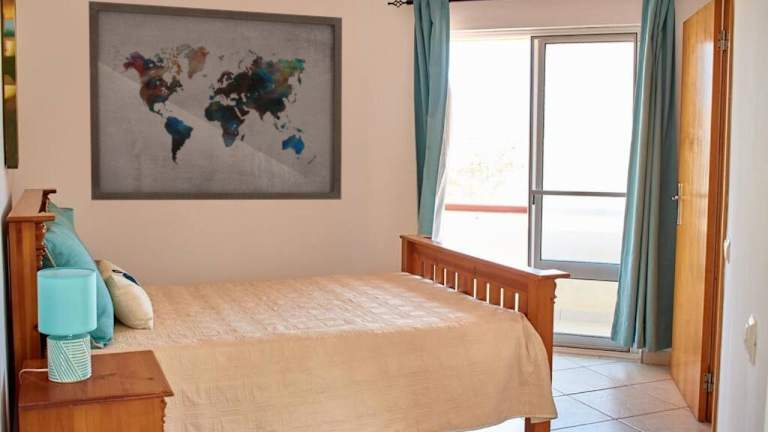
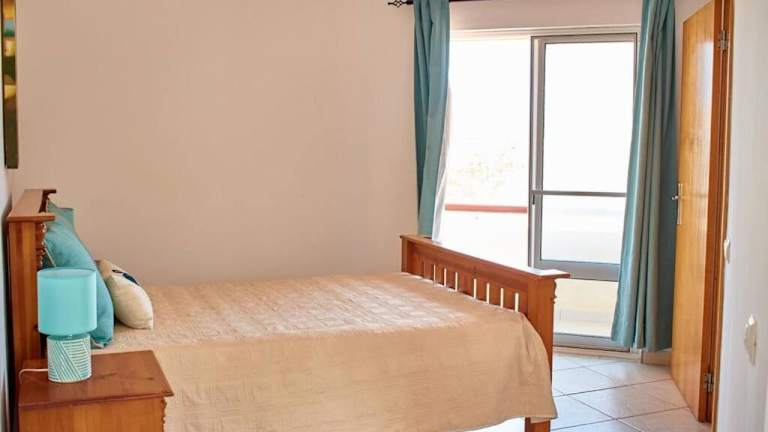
- wall art [88,0,343,201]
